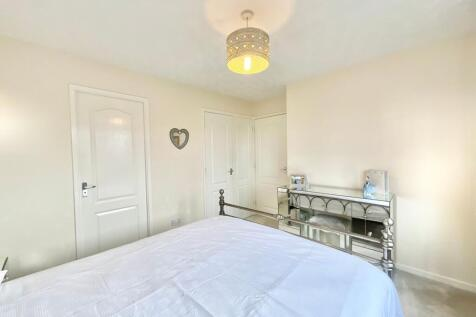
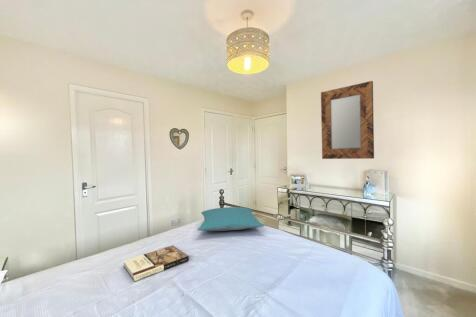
+ home mirror [320,80,375,160]
+ pillow [196,206,265,232]
+ book [122,244,190,282]
